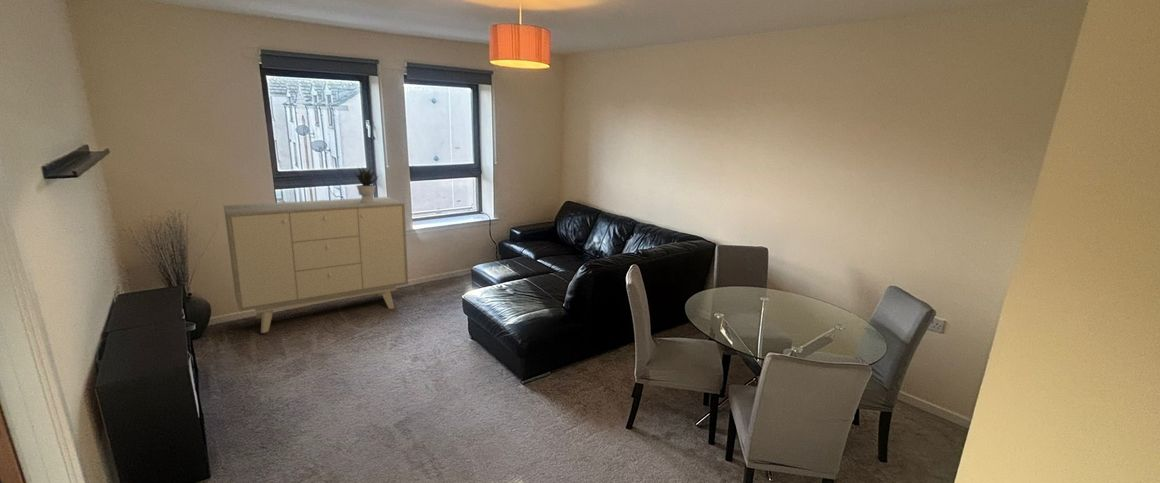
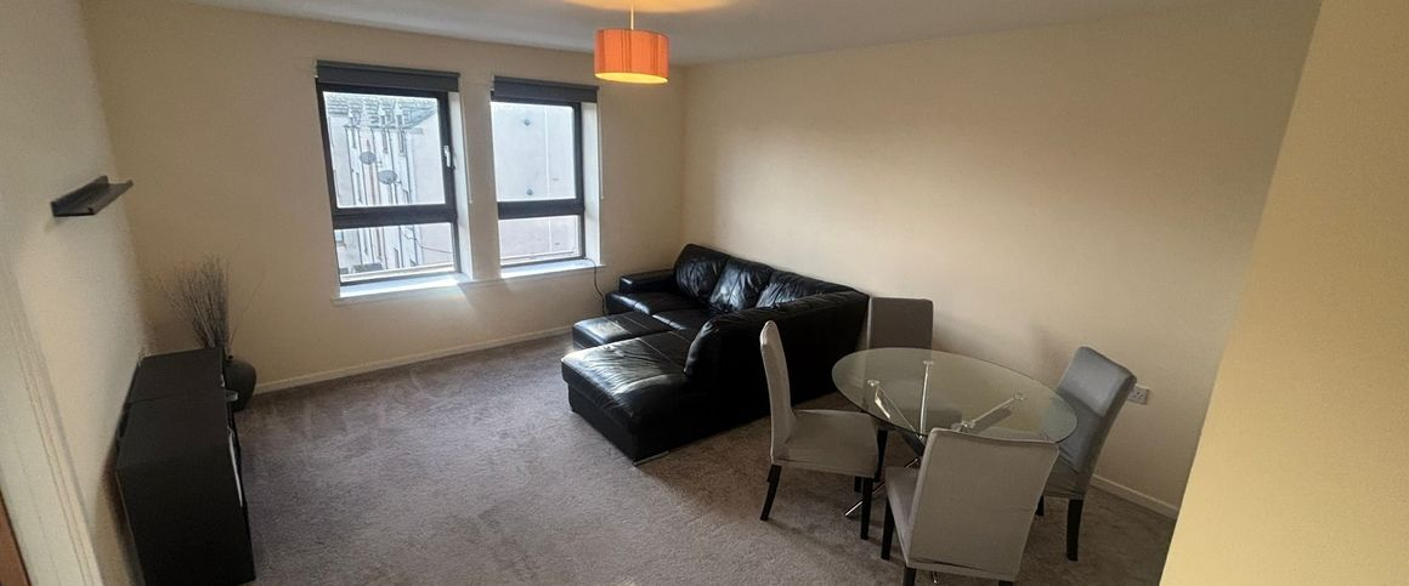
- sideboard [223,196,409,334]
- potted plant [353,166,382,203]
